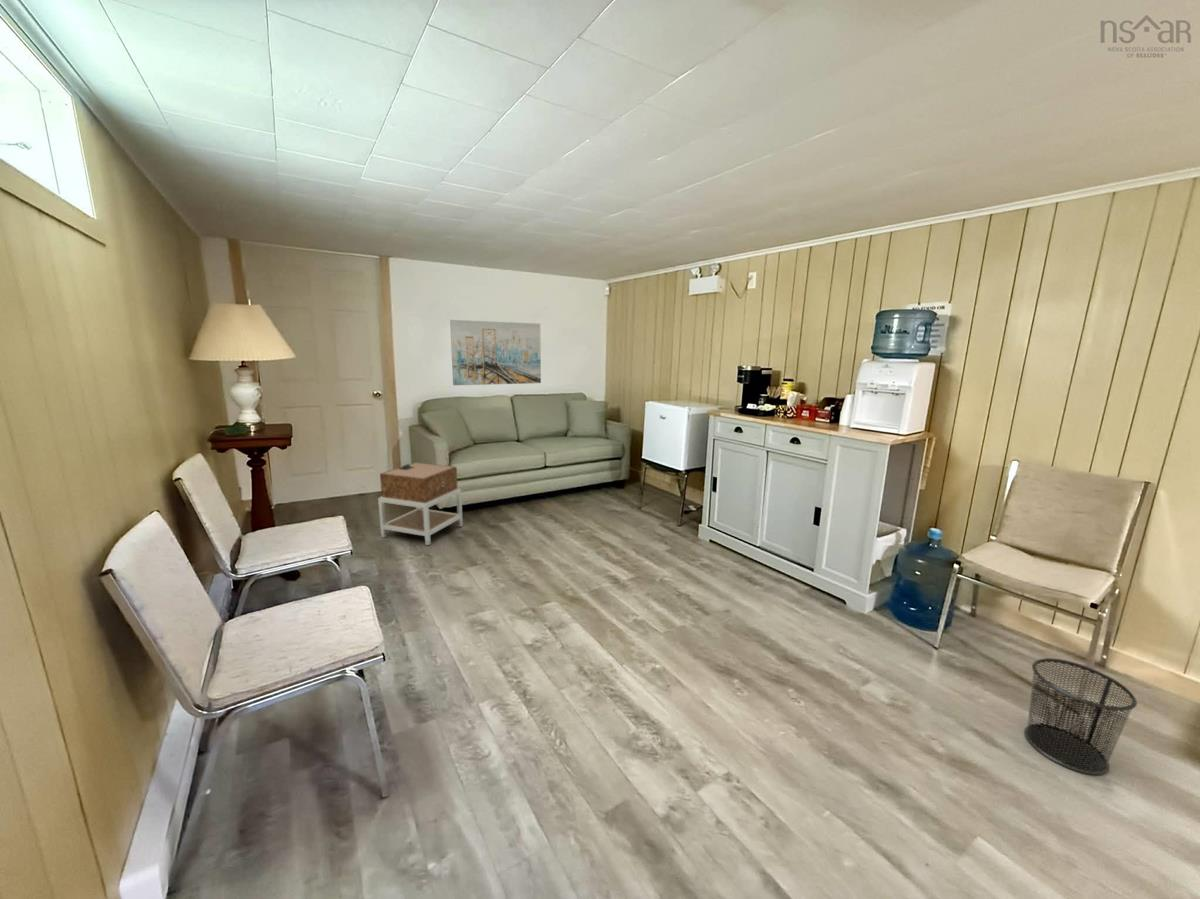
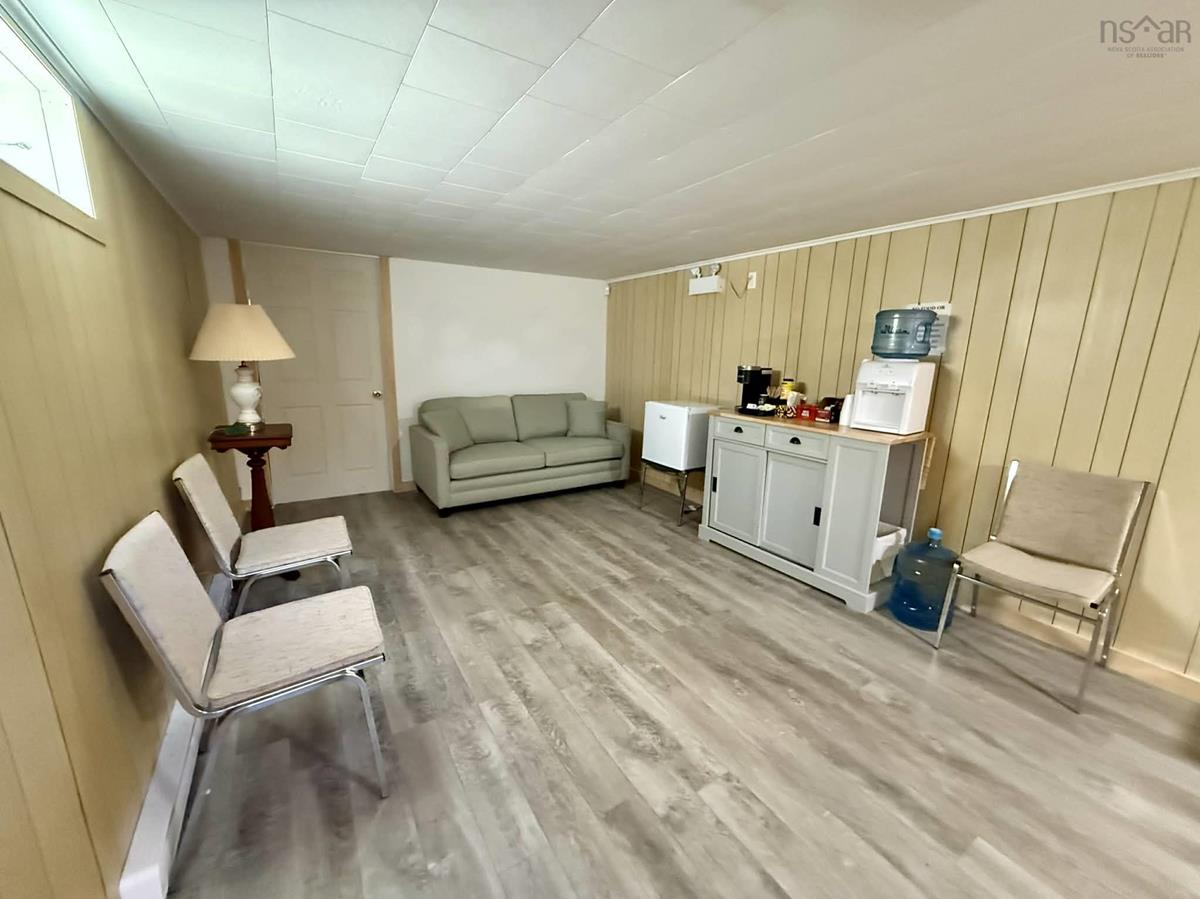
- wall art [449,319,542,386]
- nightstand [377,461,464,546]
- waste bin [1023,657,1138,775]
